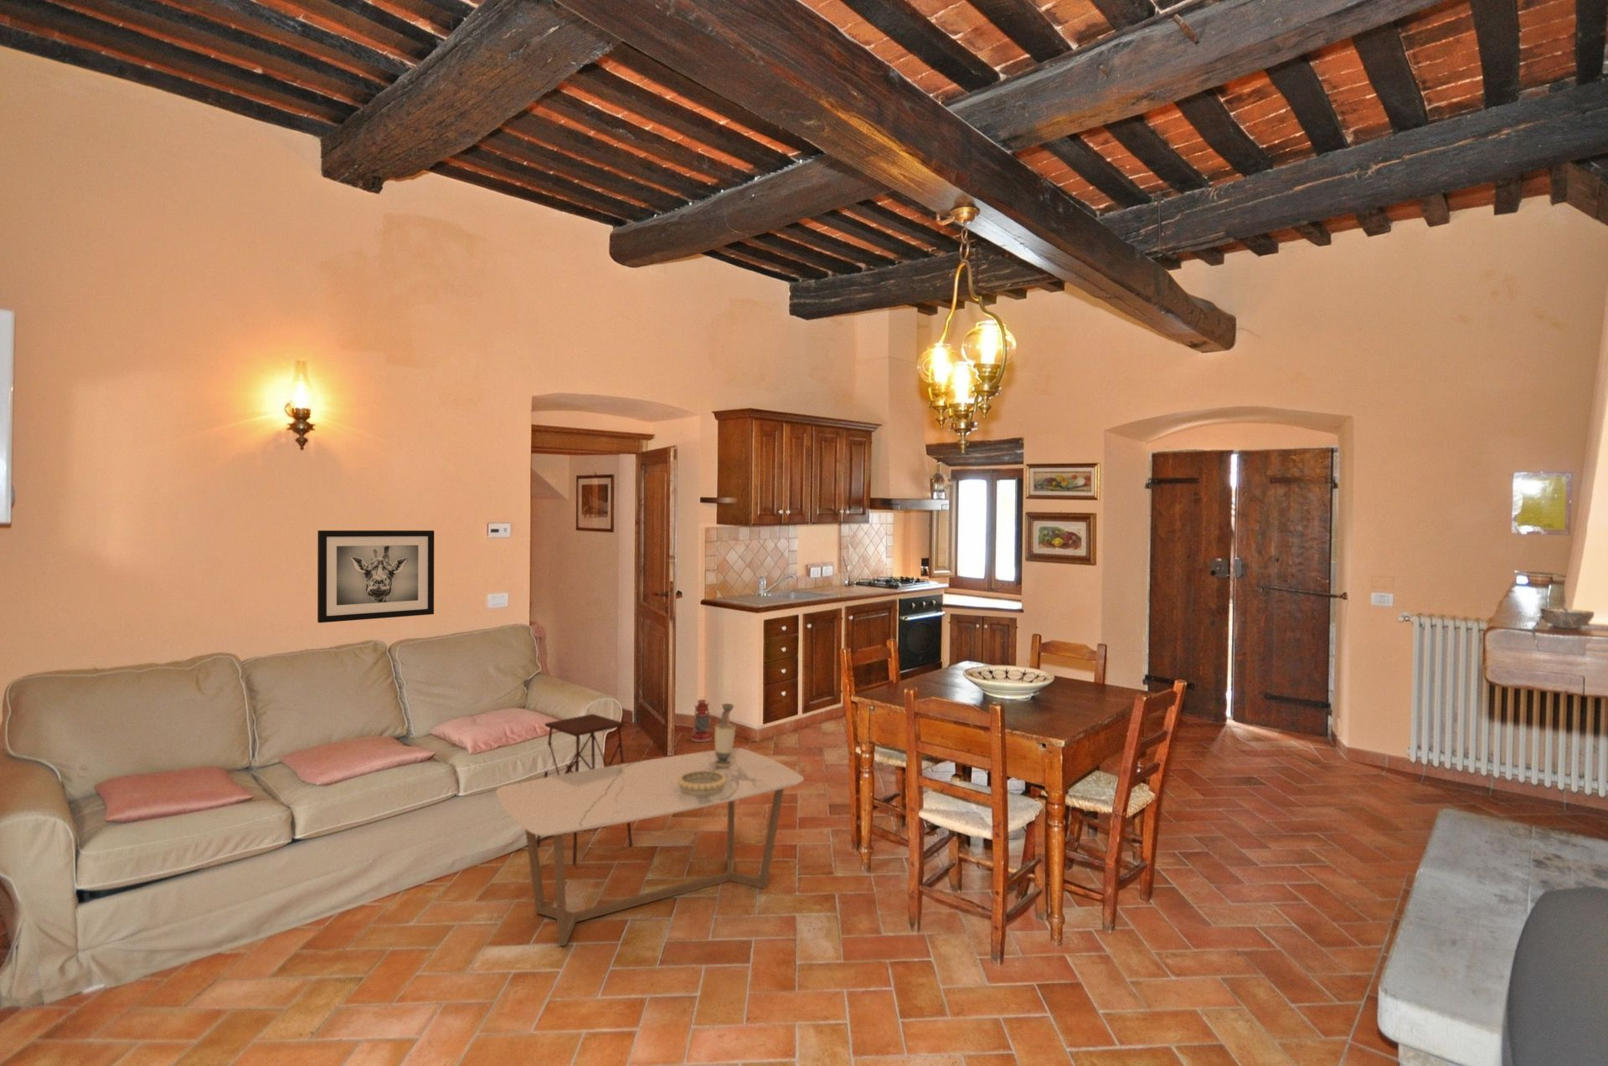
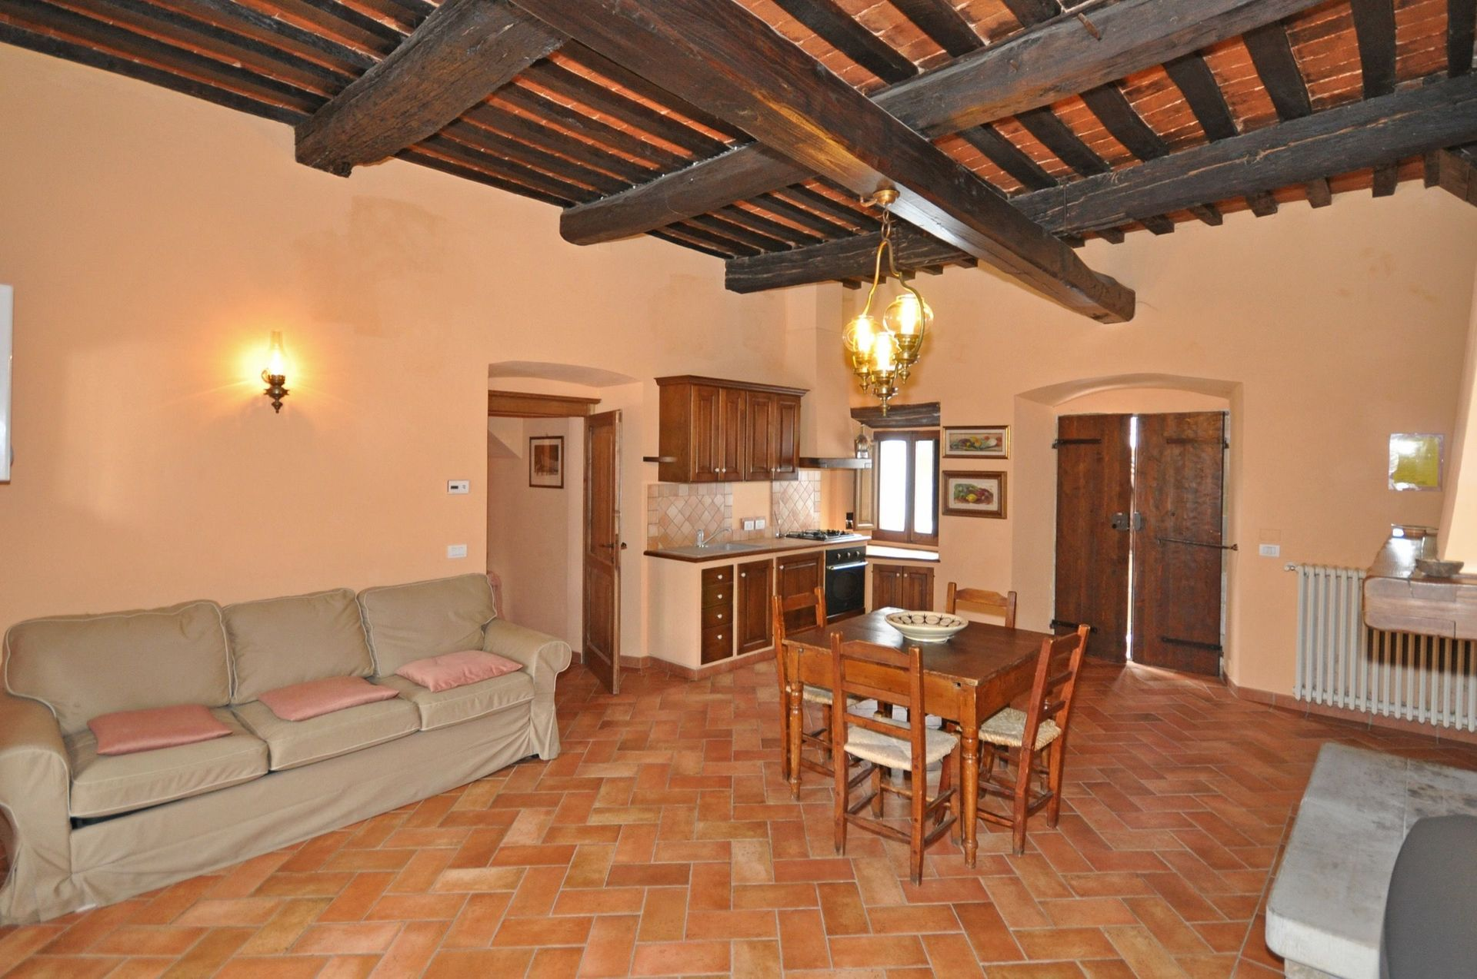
- vase [714,703,737,767]
- coffee table [495,747,805,946]
- decorative bowl [677,771,727,796]
- lantern [690,696,719,744]
- side table [537,713,633,867]
- wall art [317,529,434,623]
